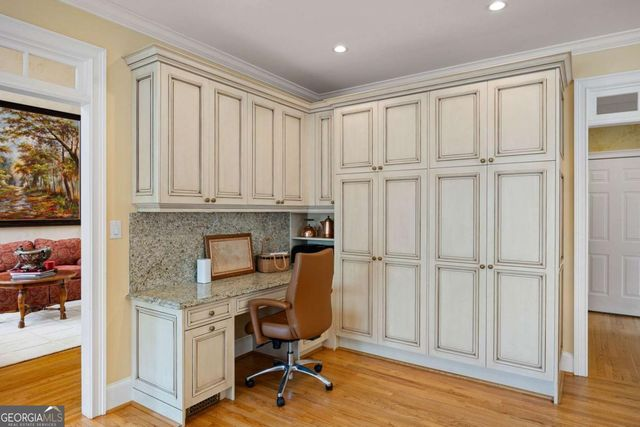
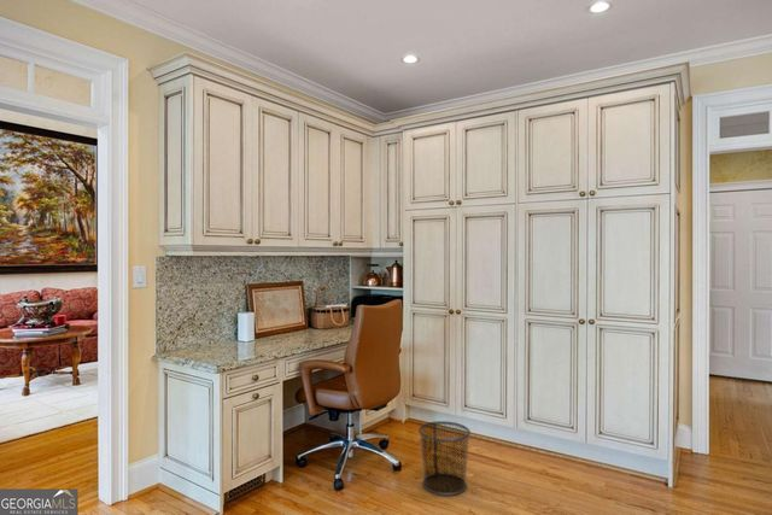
+ waste bin [417,420,472,497]
